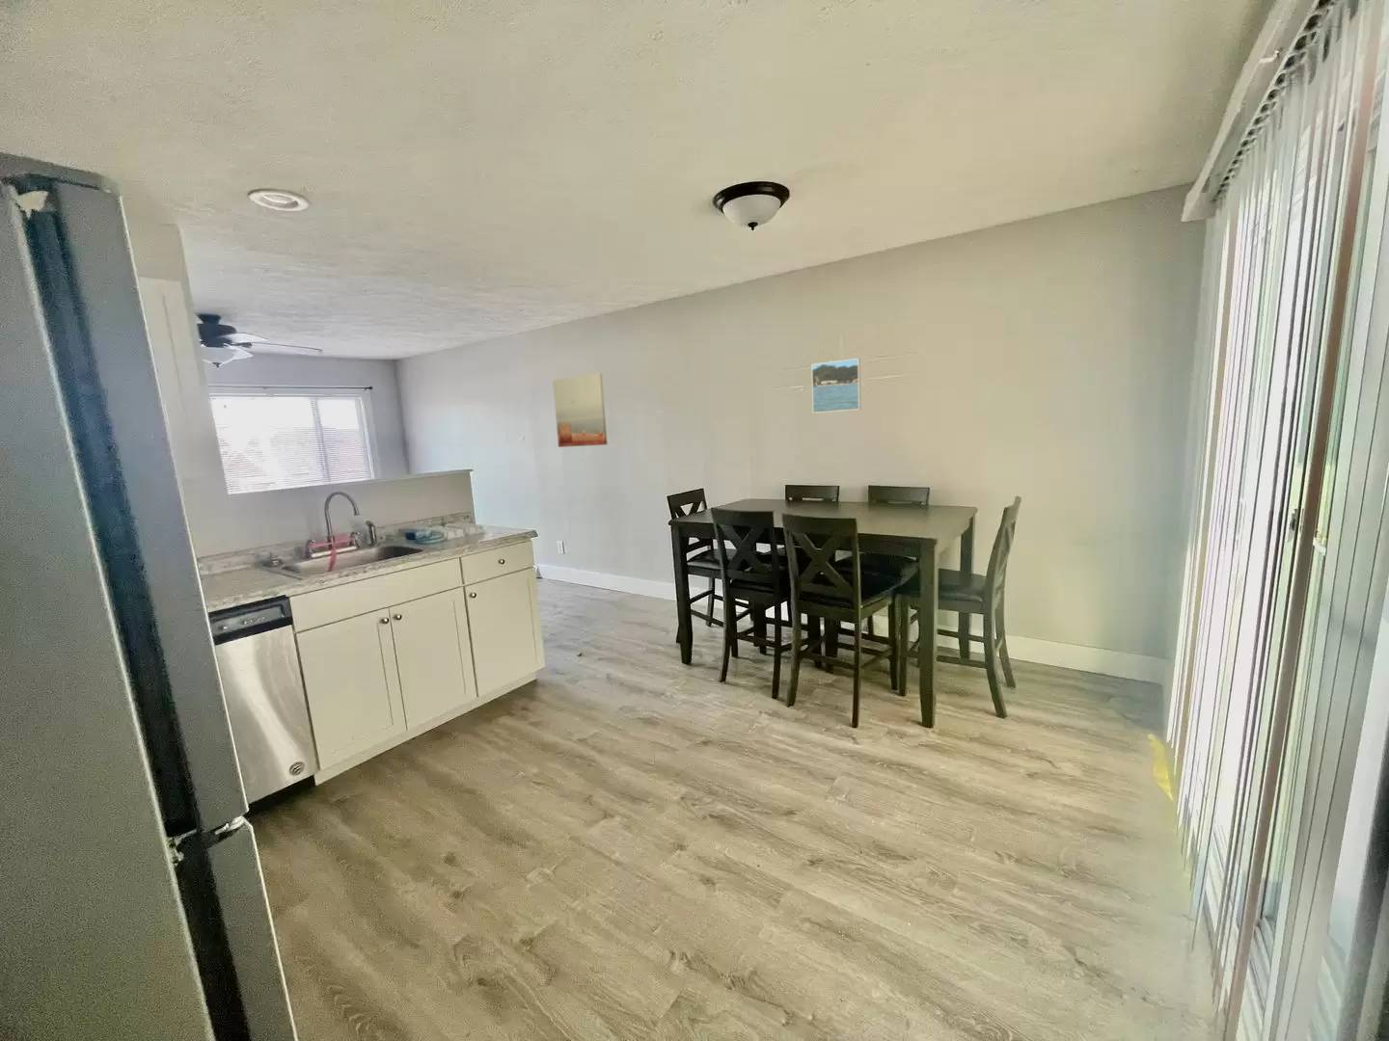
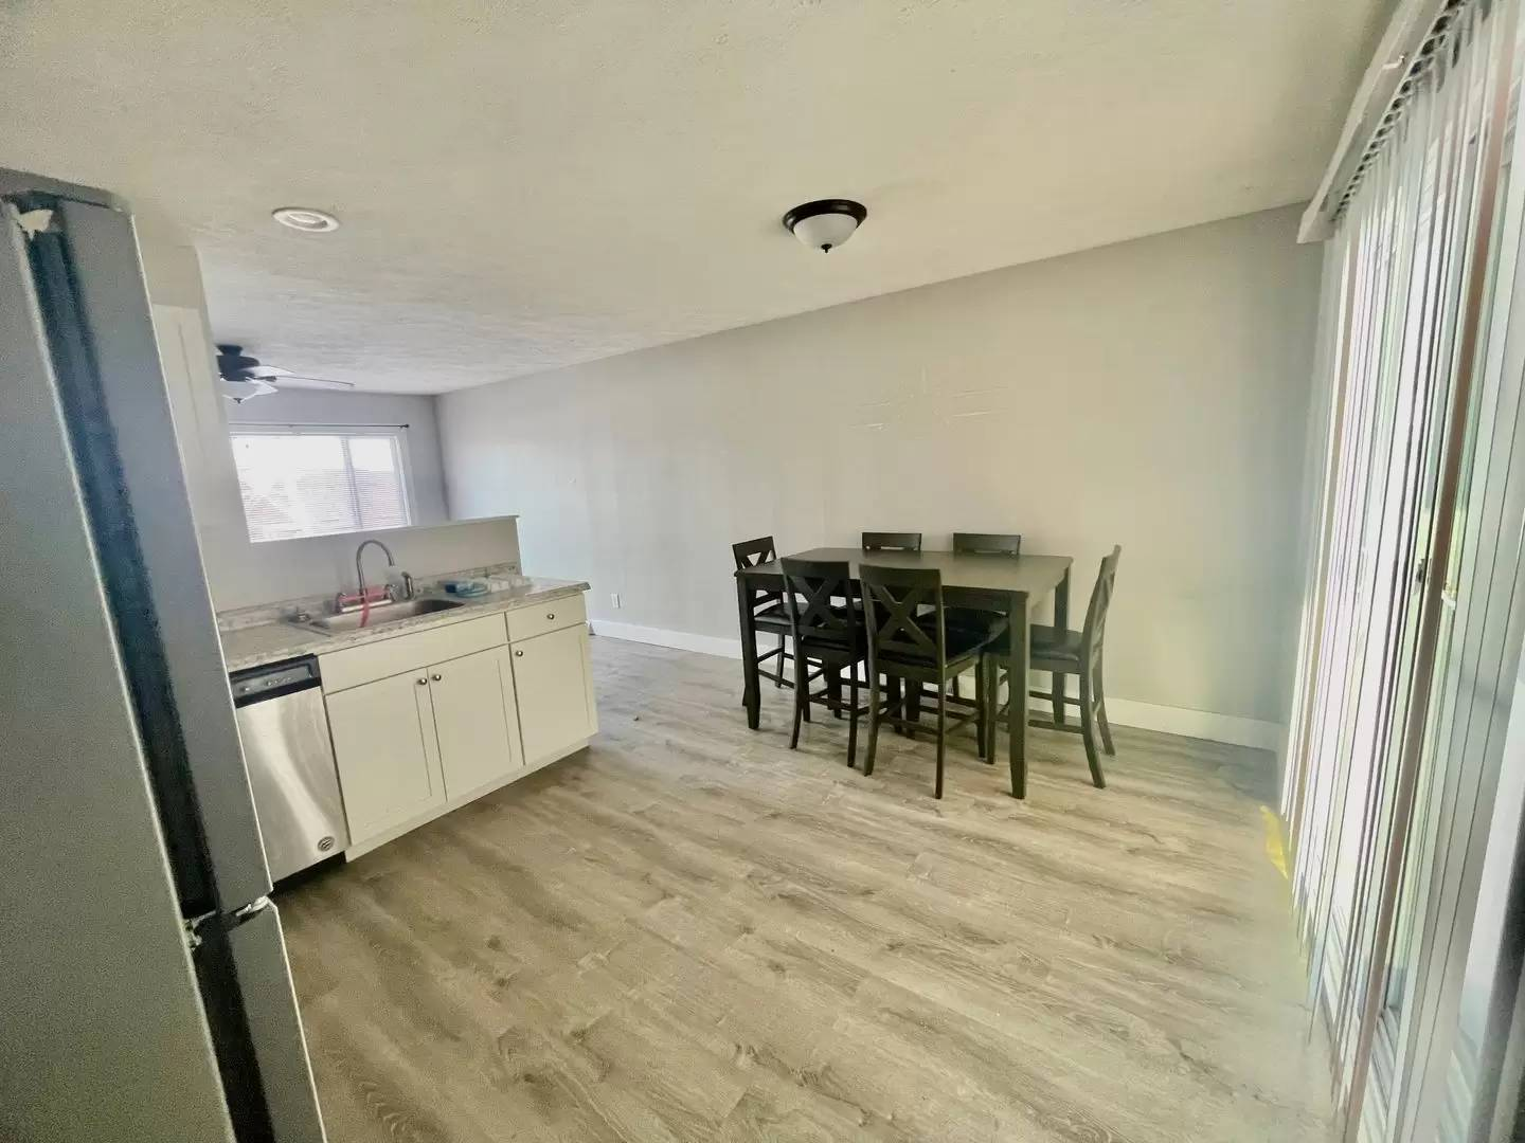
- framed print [812,358,862,413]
- wall art [551,372,608,448]
